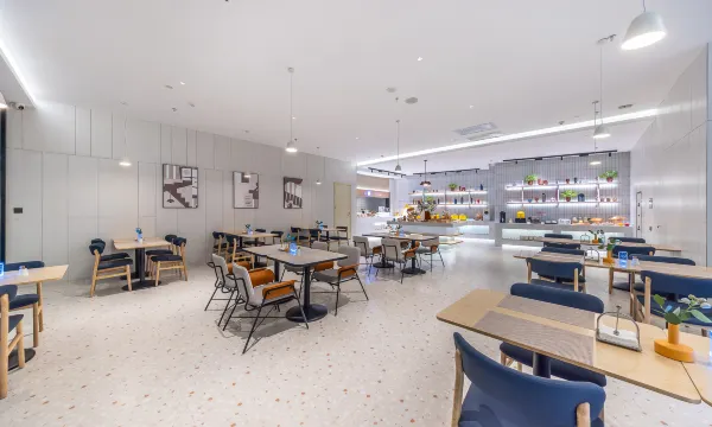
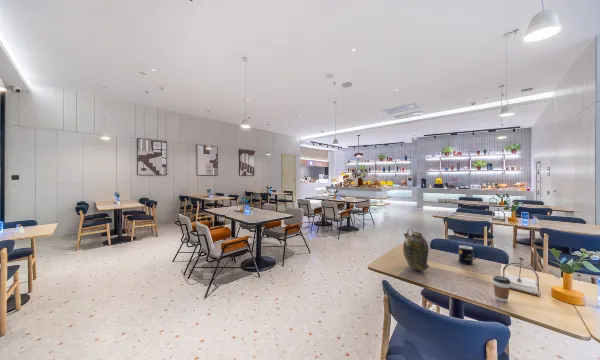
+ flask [402,228,430,272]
+ coffee cup [492,275,512,303]
+ mug [458,245,478,266]
